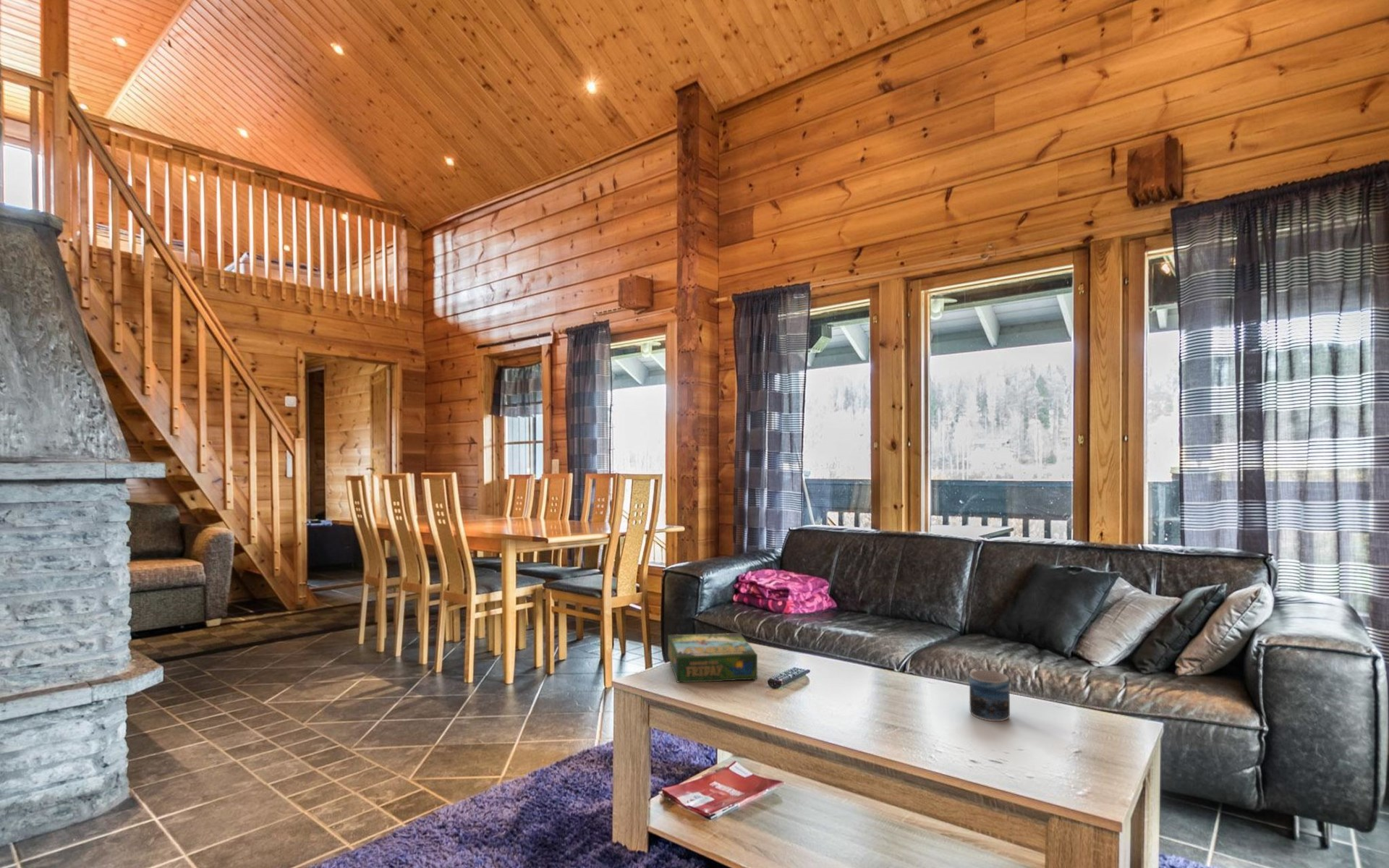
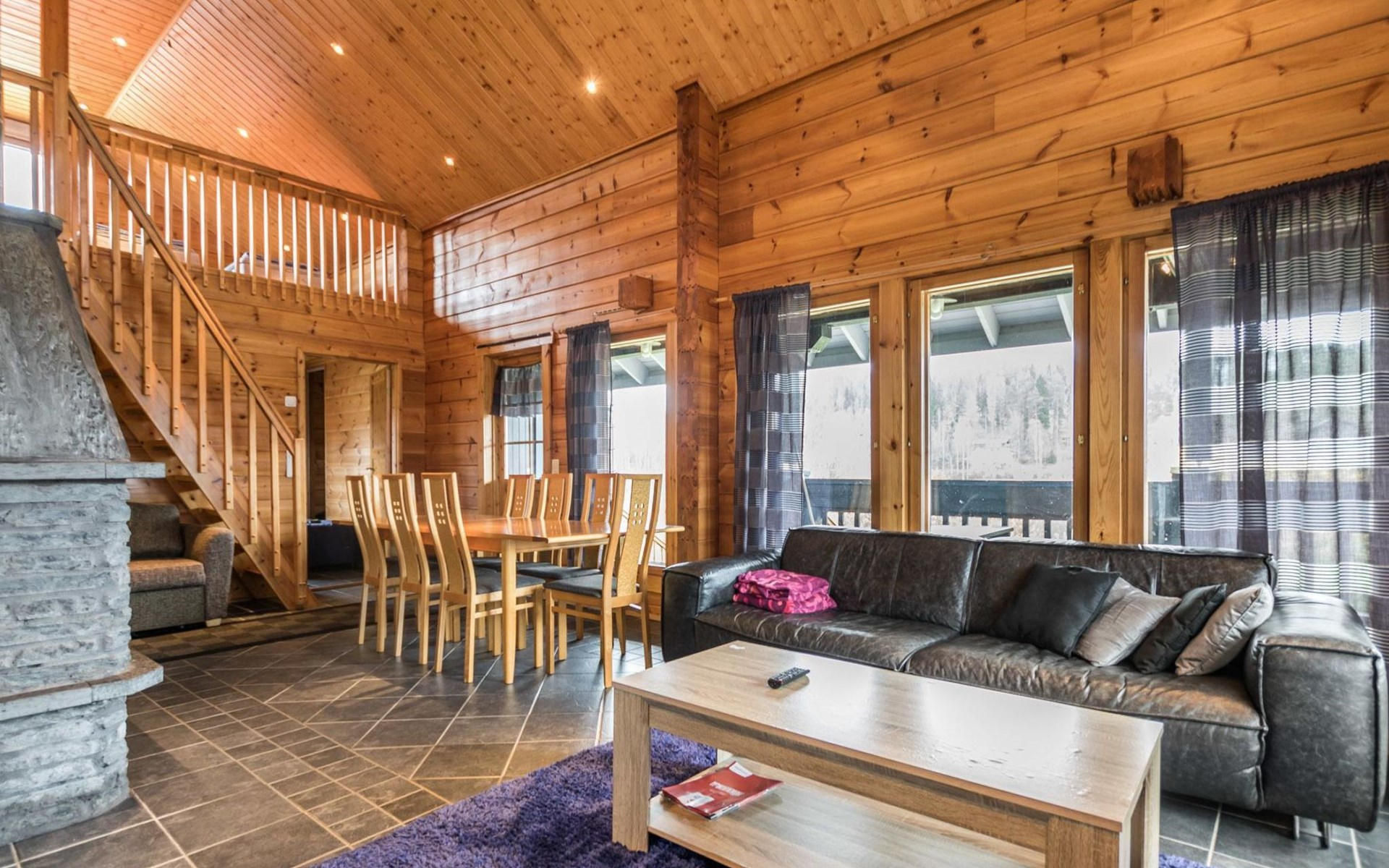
- board game [667,632,758,684]
- mug [969,668,1011,722]
